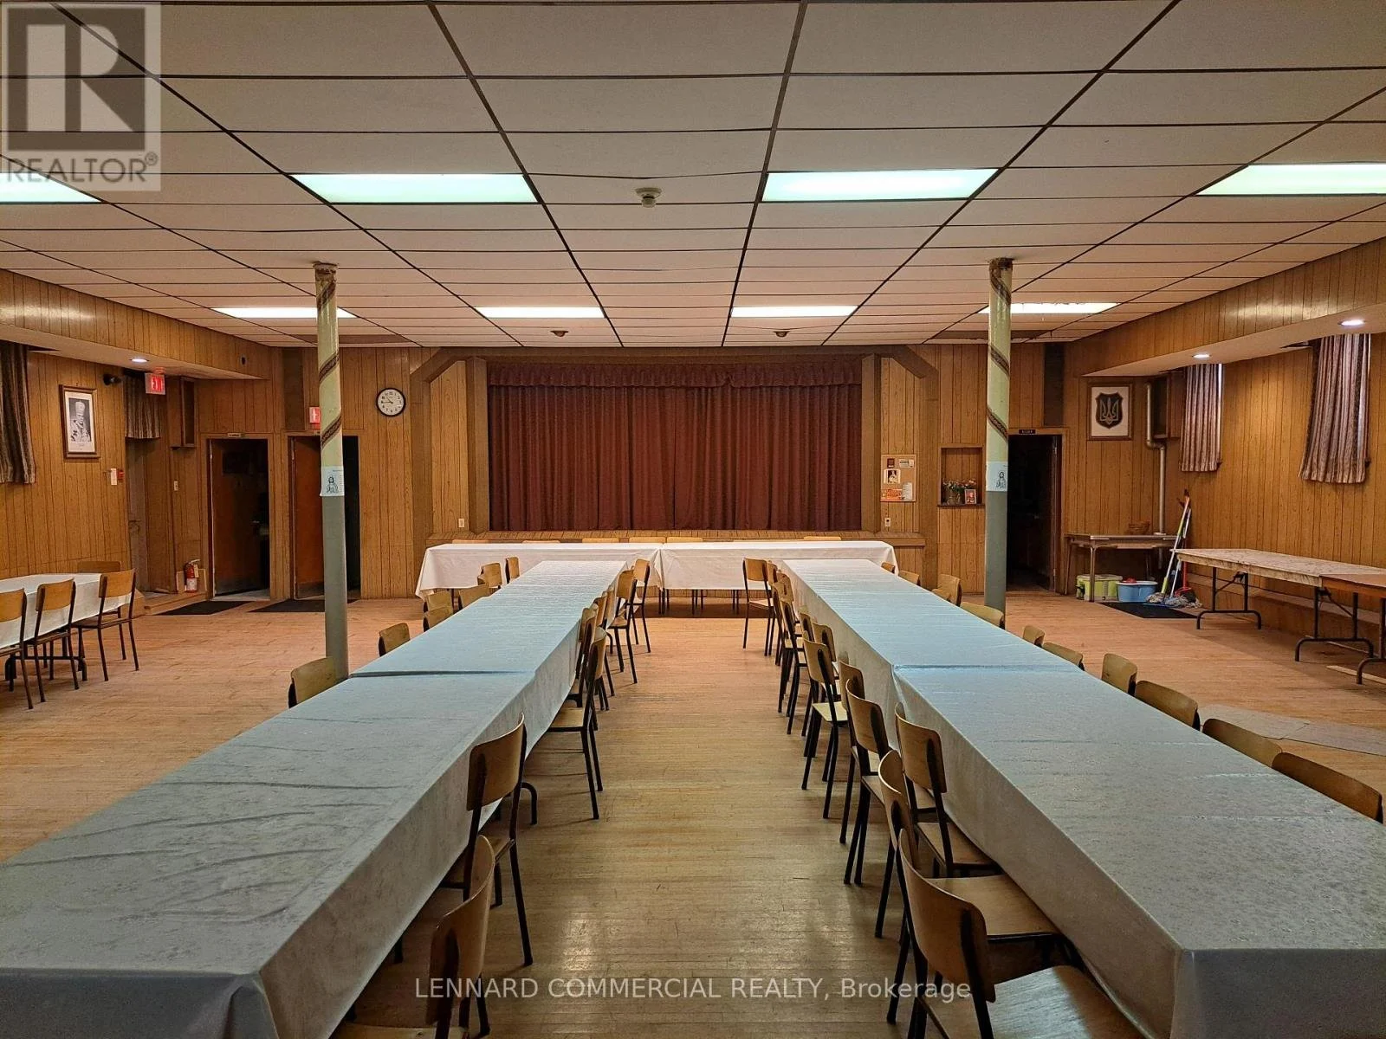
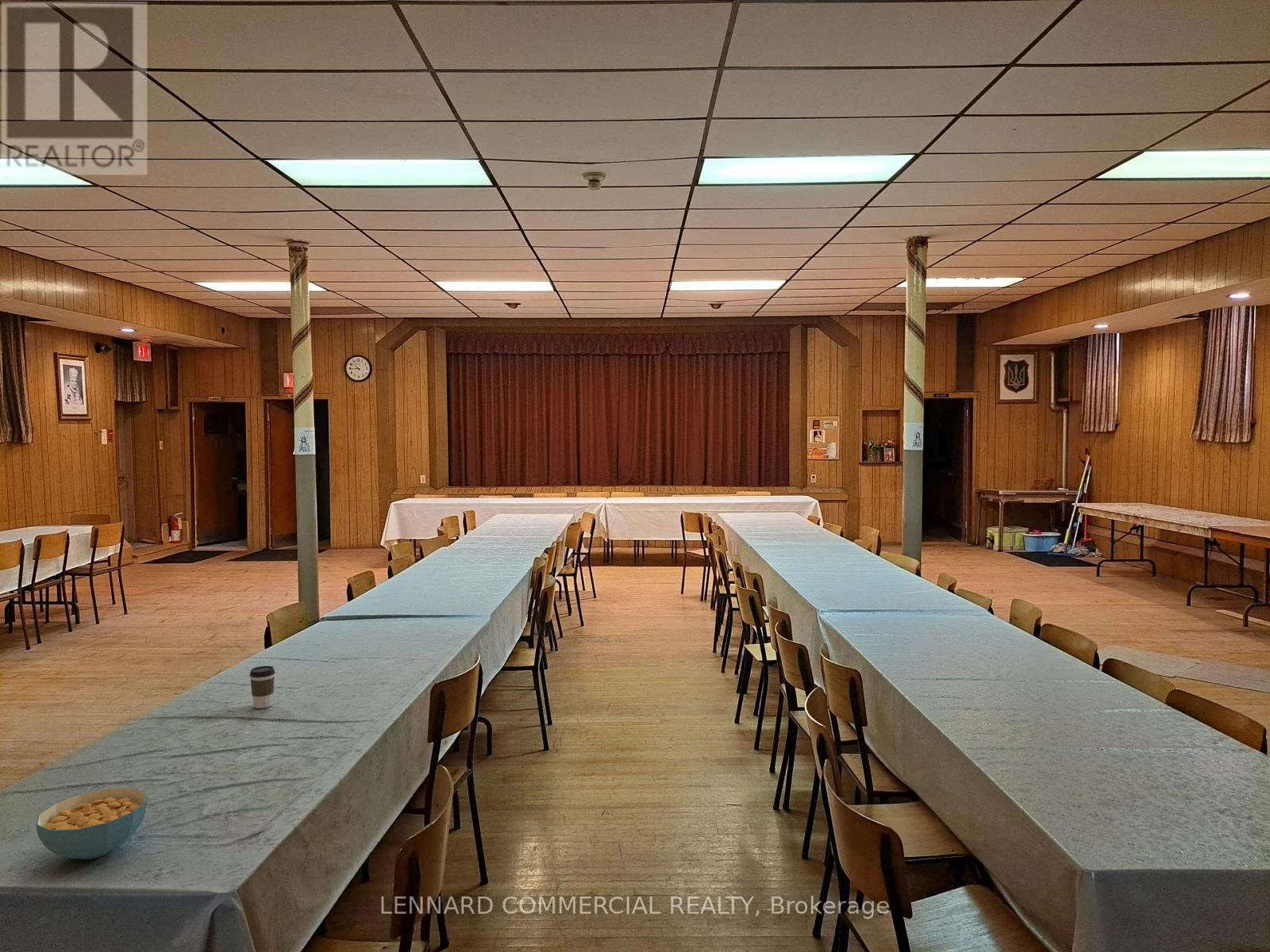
+ coffee cup [249,665,275,709]
+ cereal bowl [35,787,148,860]
